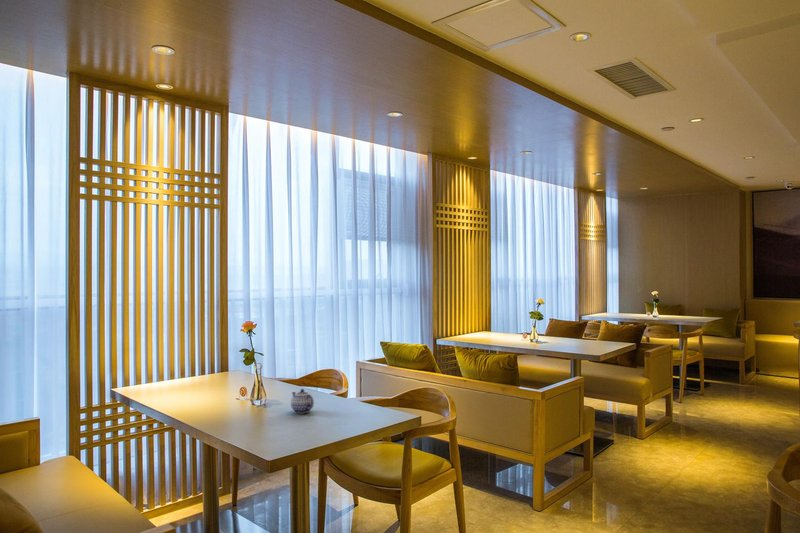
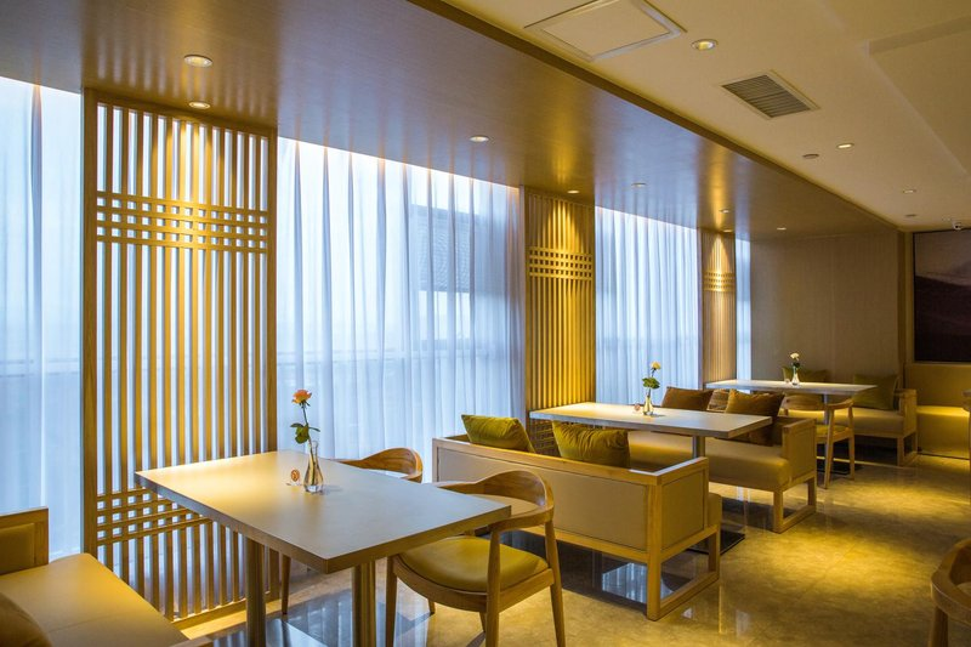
- teapot [290,388,315,414]
